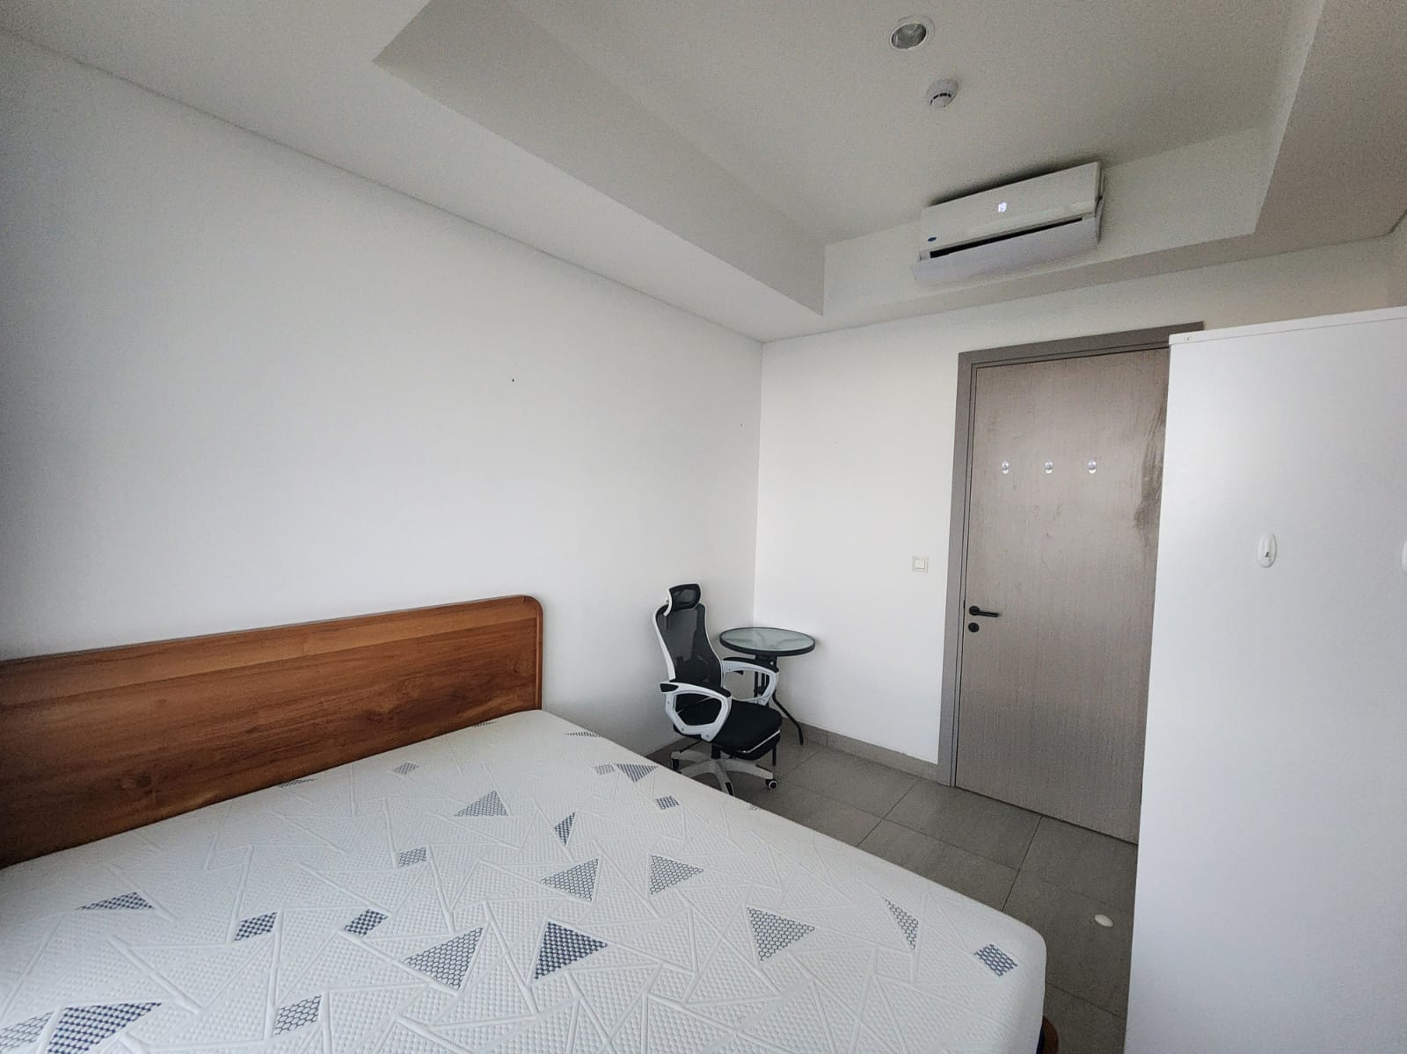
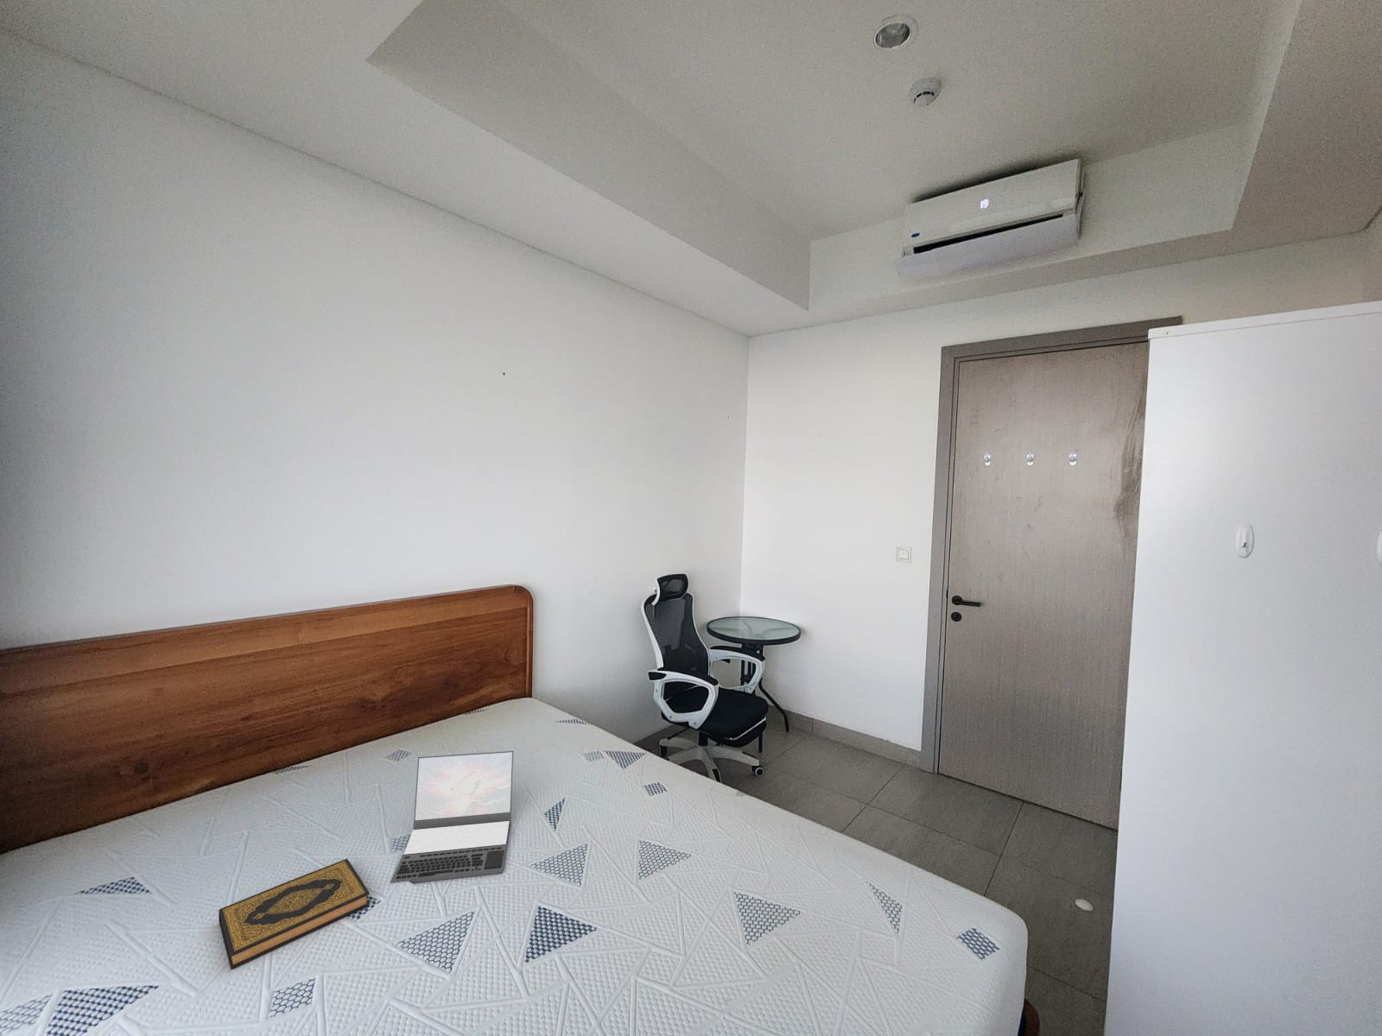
+ laptop [390,750,514,884]
+ hardback book [218,859,371,971]
